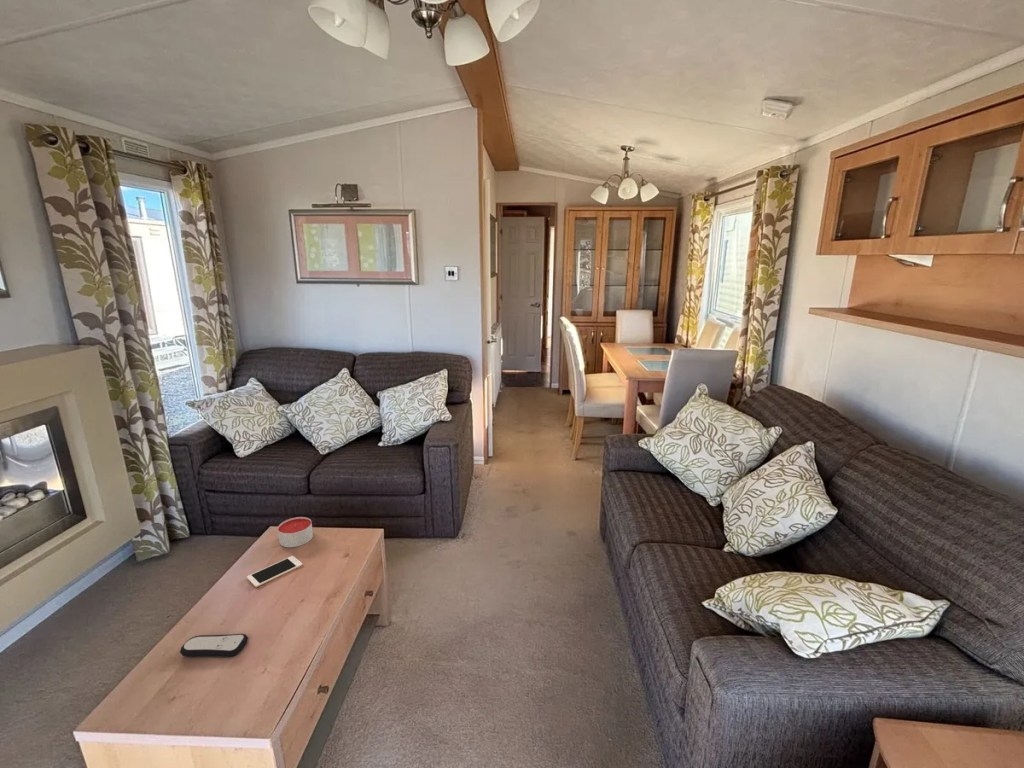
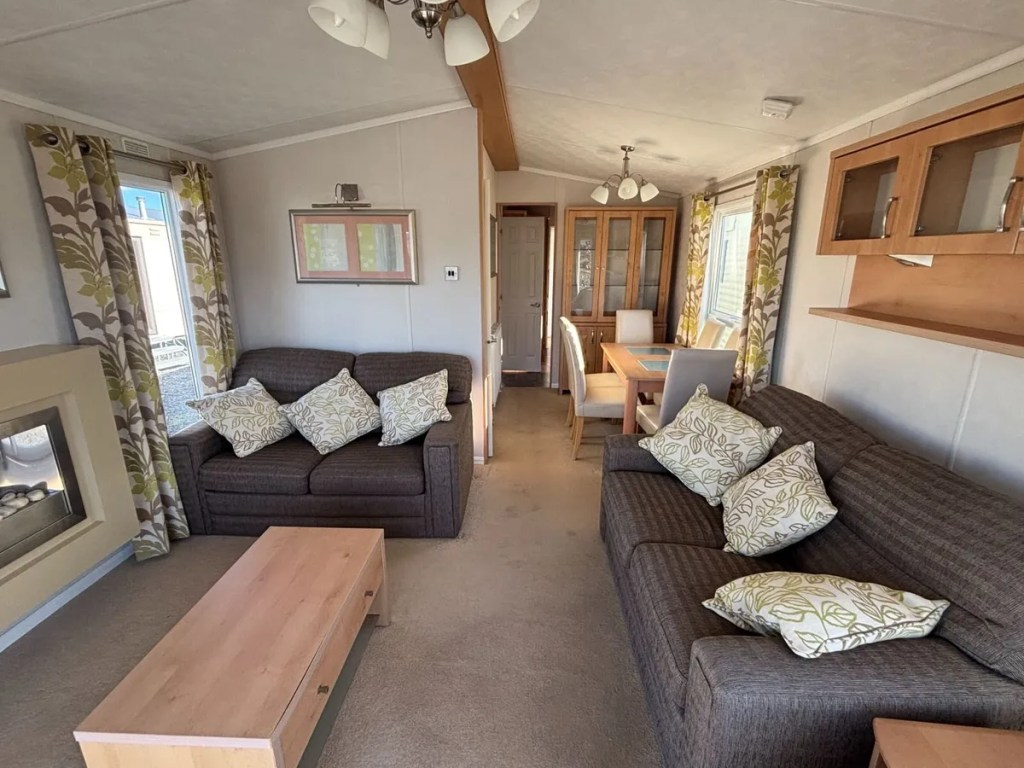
- remote control [179,633,249,658]
- cell phone [246,555,303,588]
- candle [277,516,314,548]
